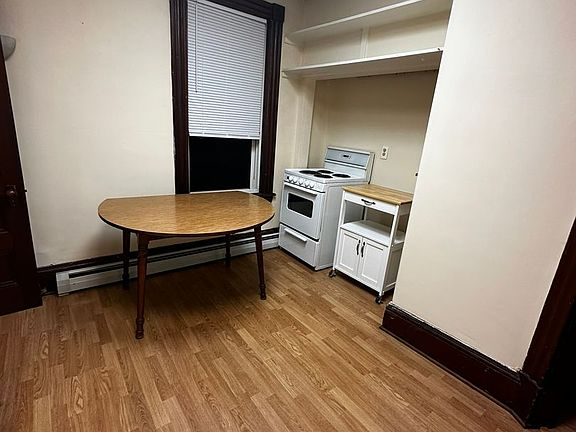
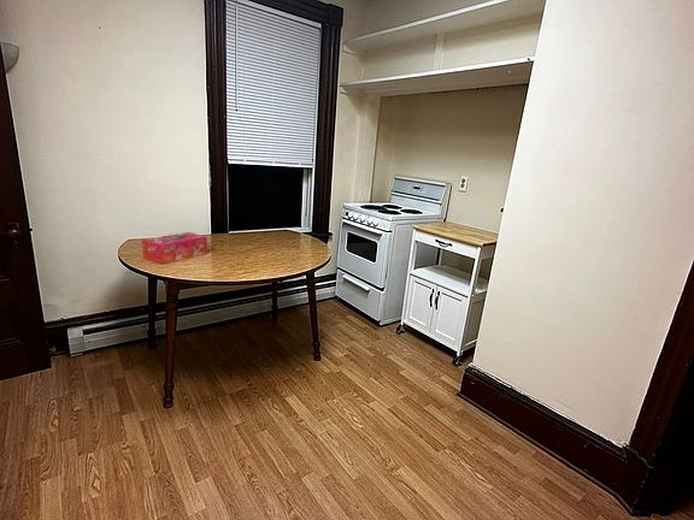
+ tissue box [141,231,208,265]
